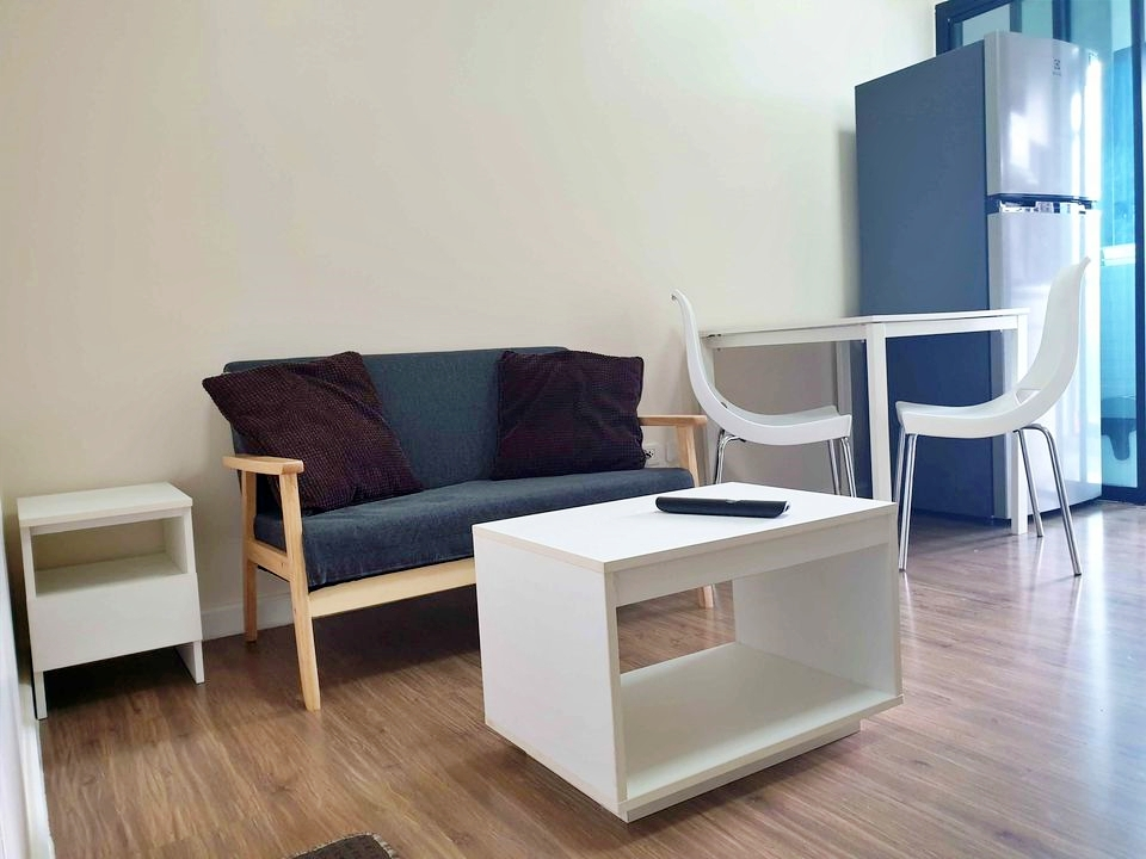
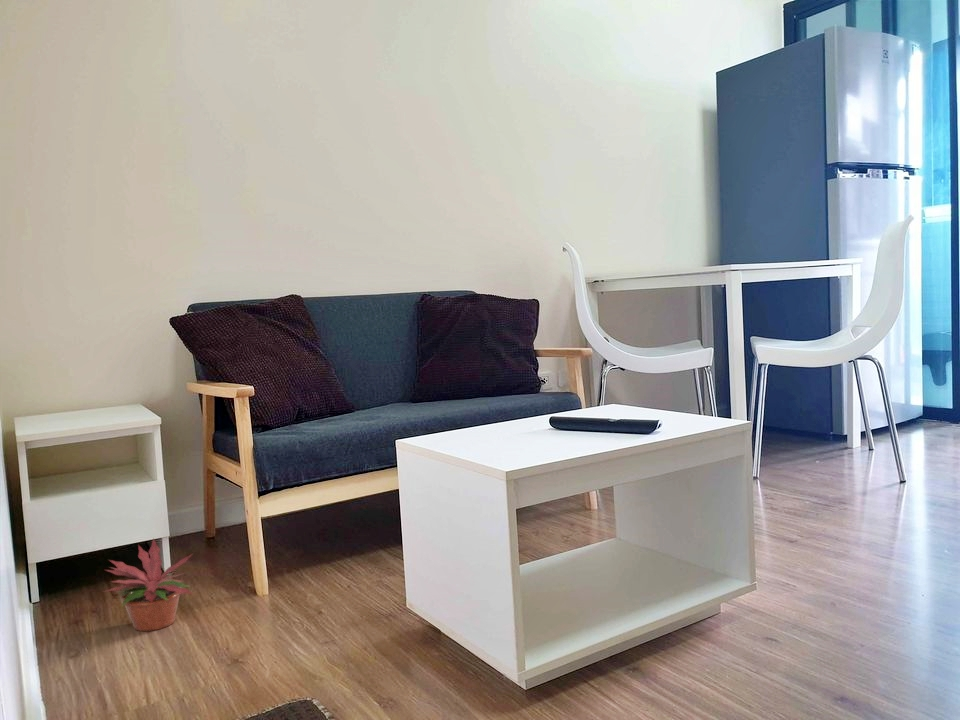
+ potted plant [103,537,195,632]
